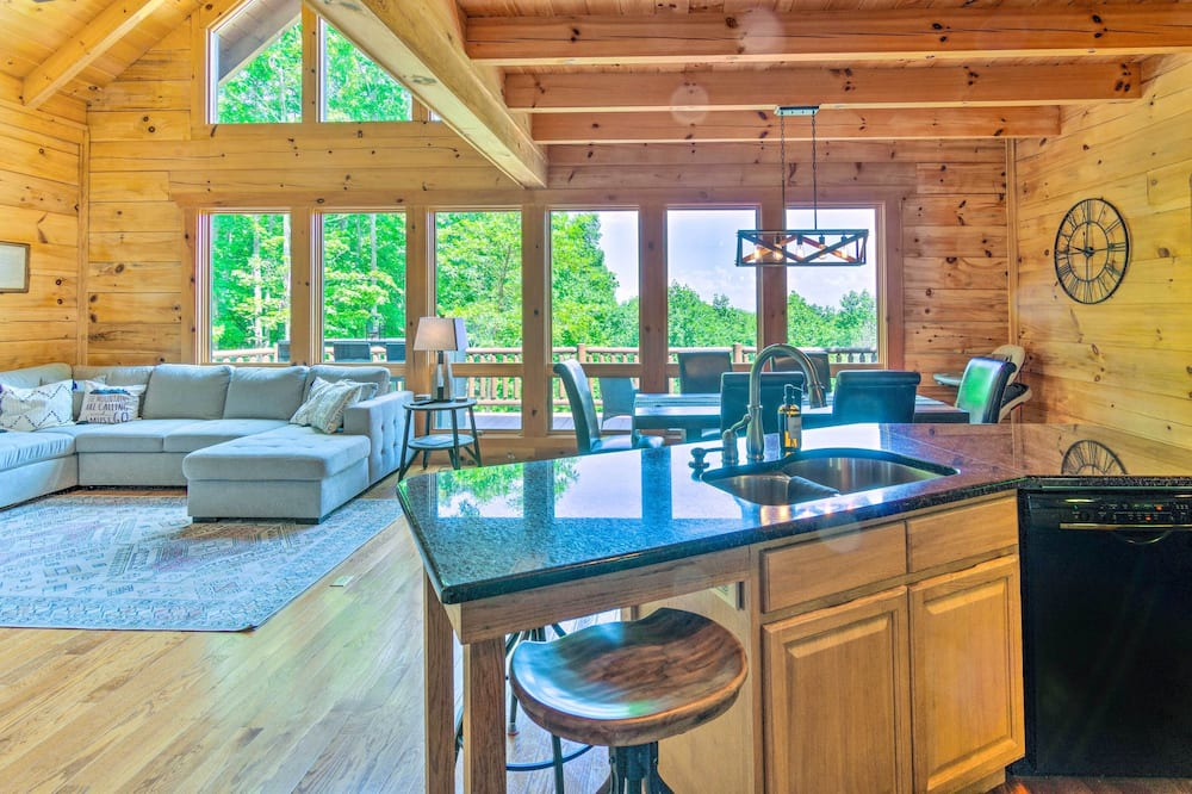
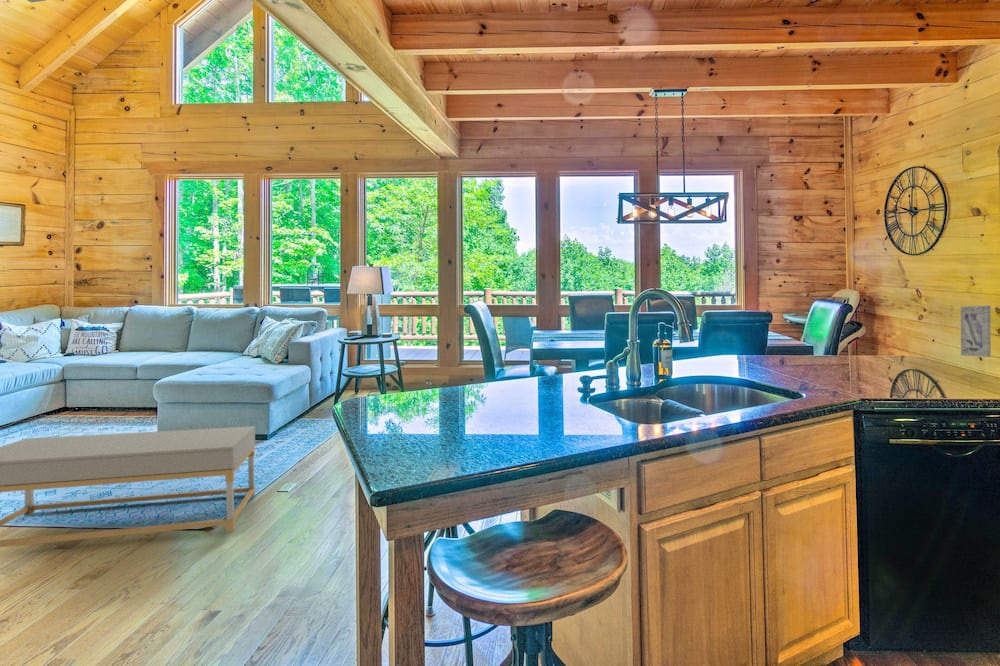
+ wall art [960,304,992,358]
+ coffee table [0,425,256,548]
